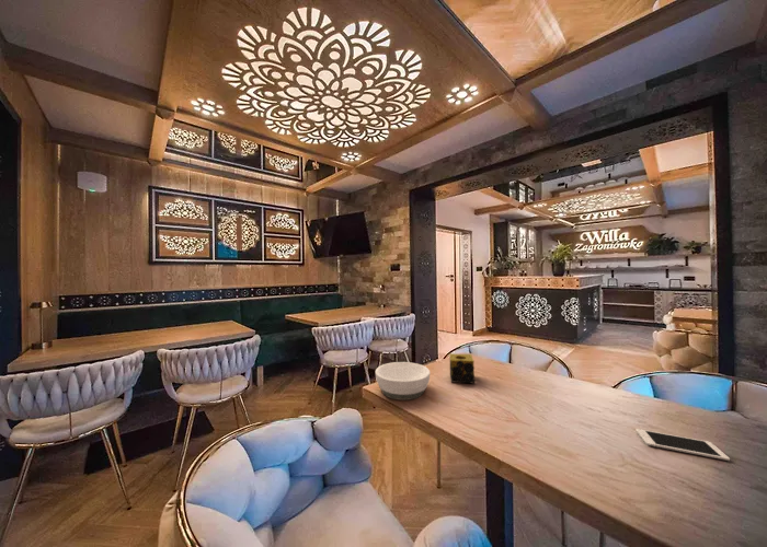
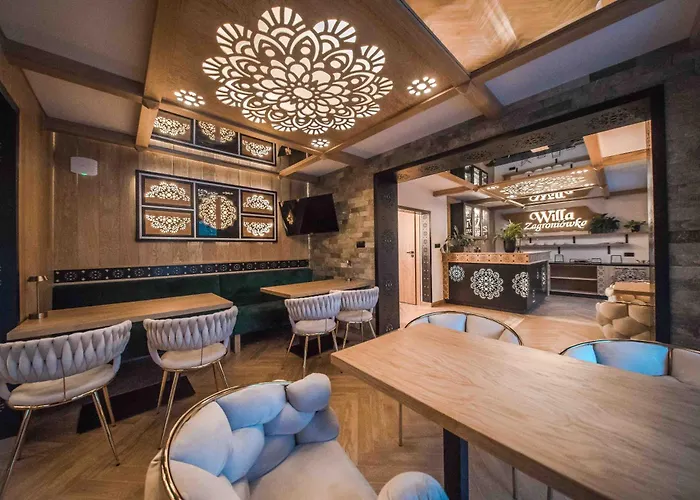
- bowl [375,361,431,401]
- cell phone [634,428,731,462]
- candle [448,352,476,384]
